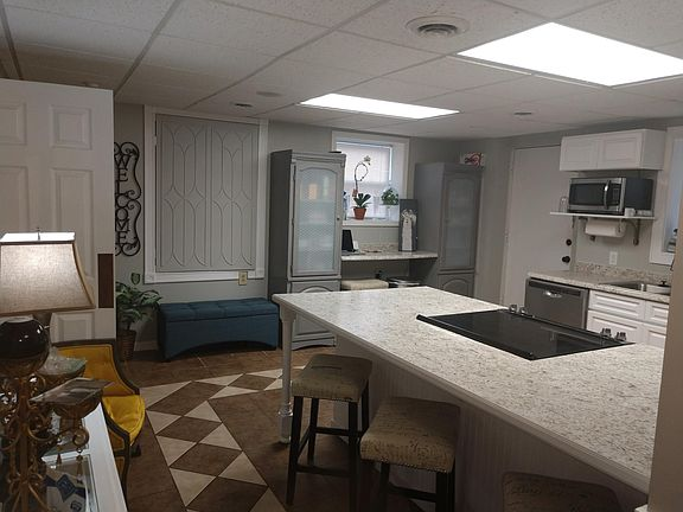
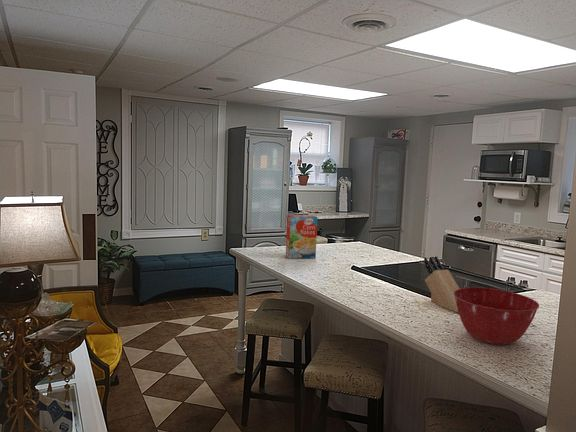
+ cereal box [285,214,319,259]
+ mixing bowl [454,286,540,346]
+ knife block [423,255,460,313]
